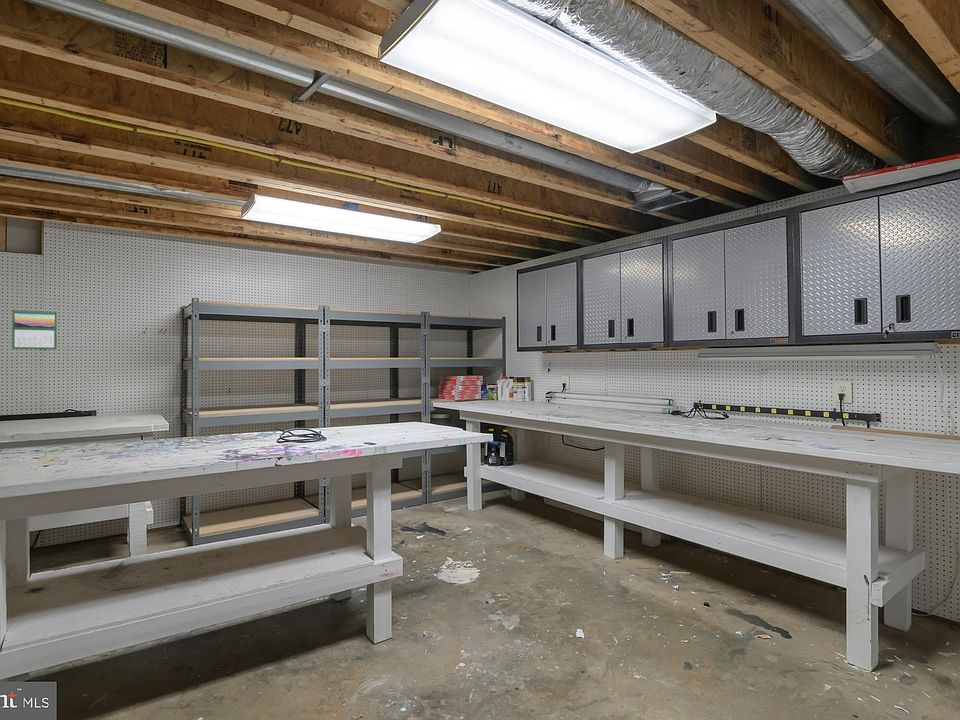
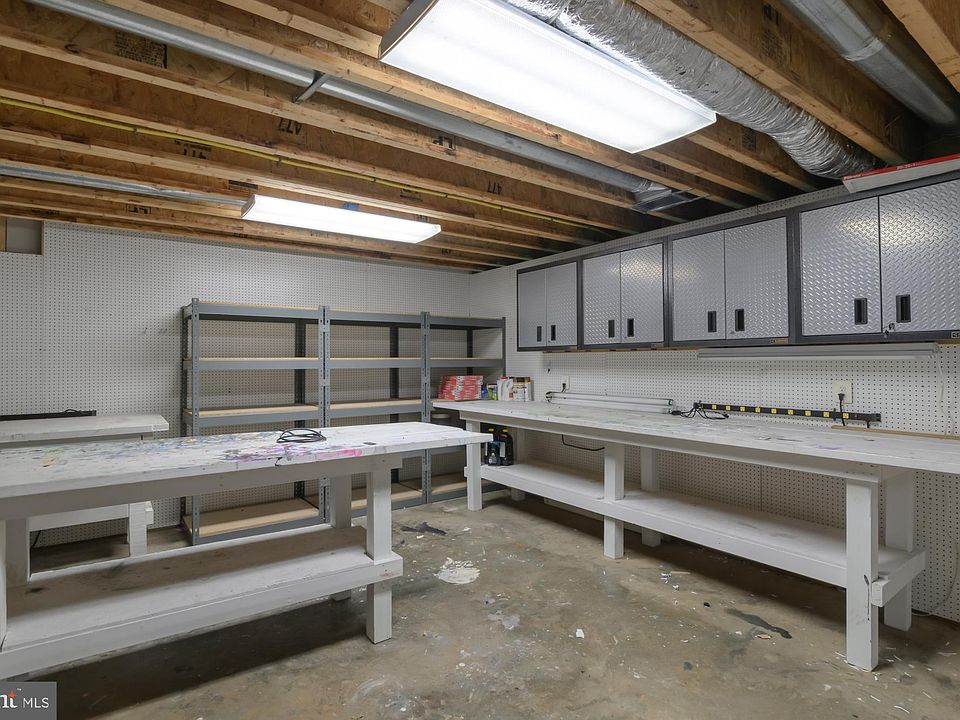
- calendar [12,308,58,350]
